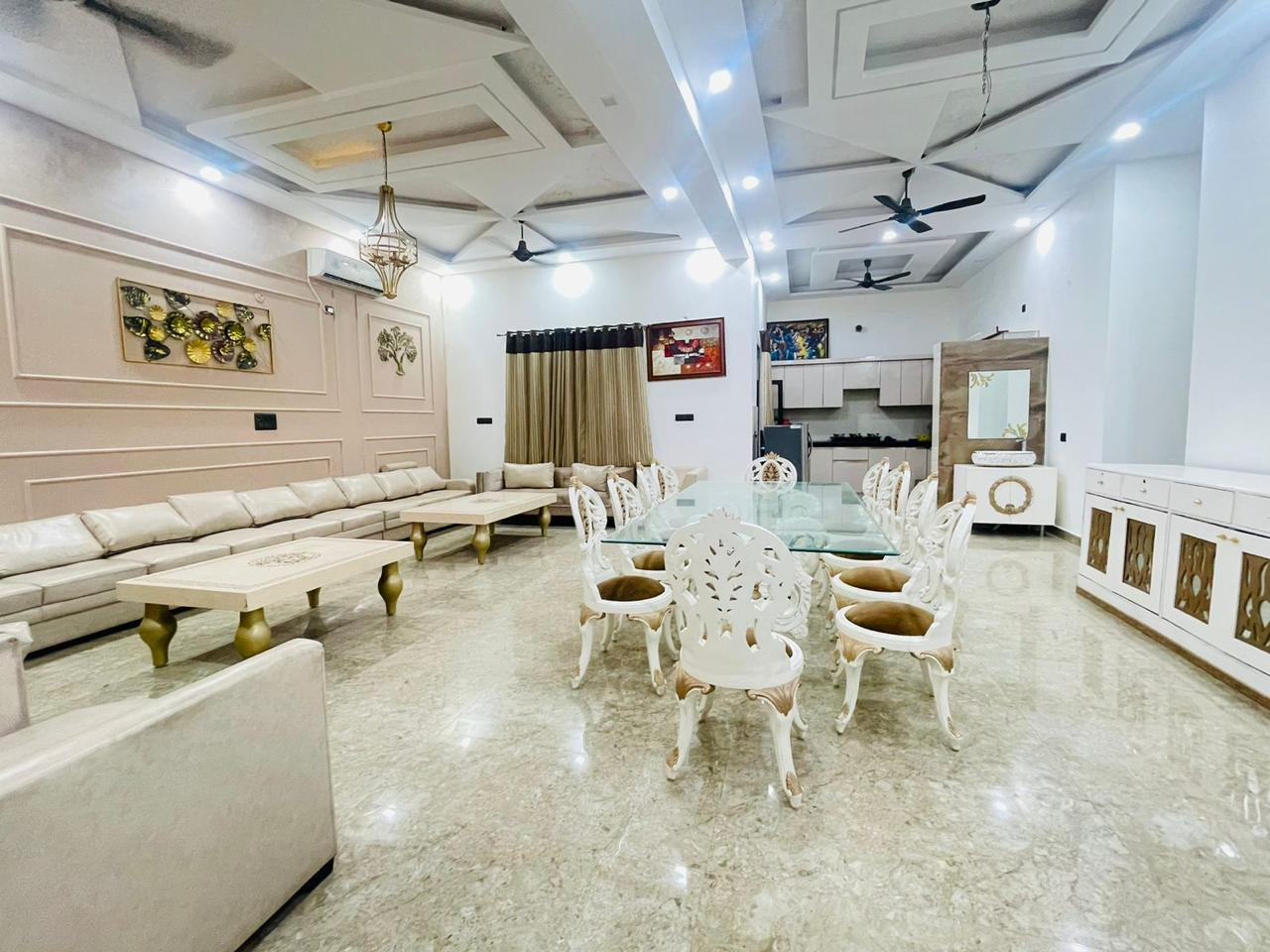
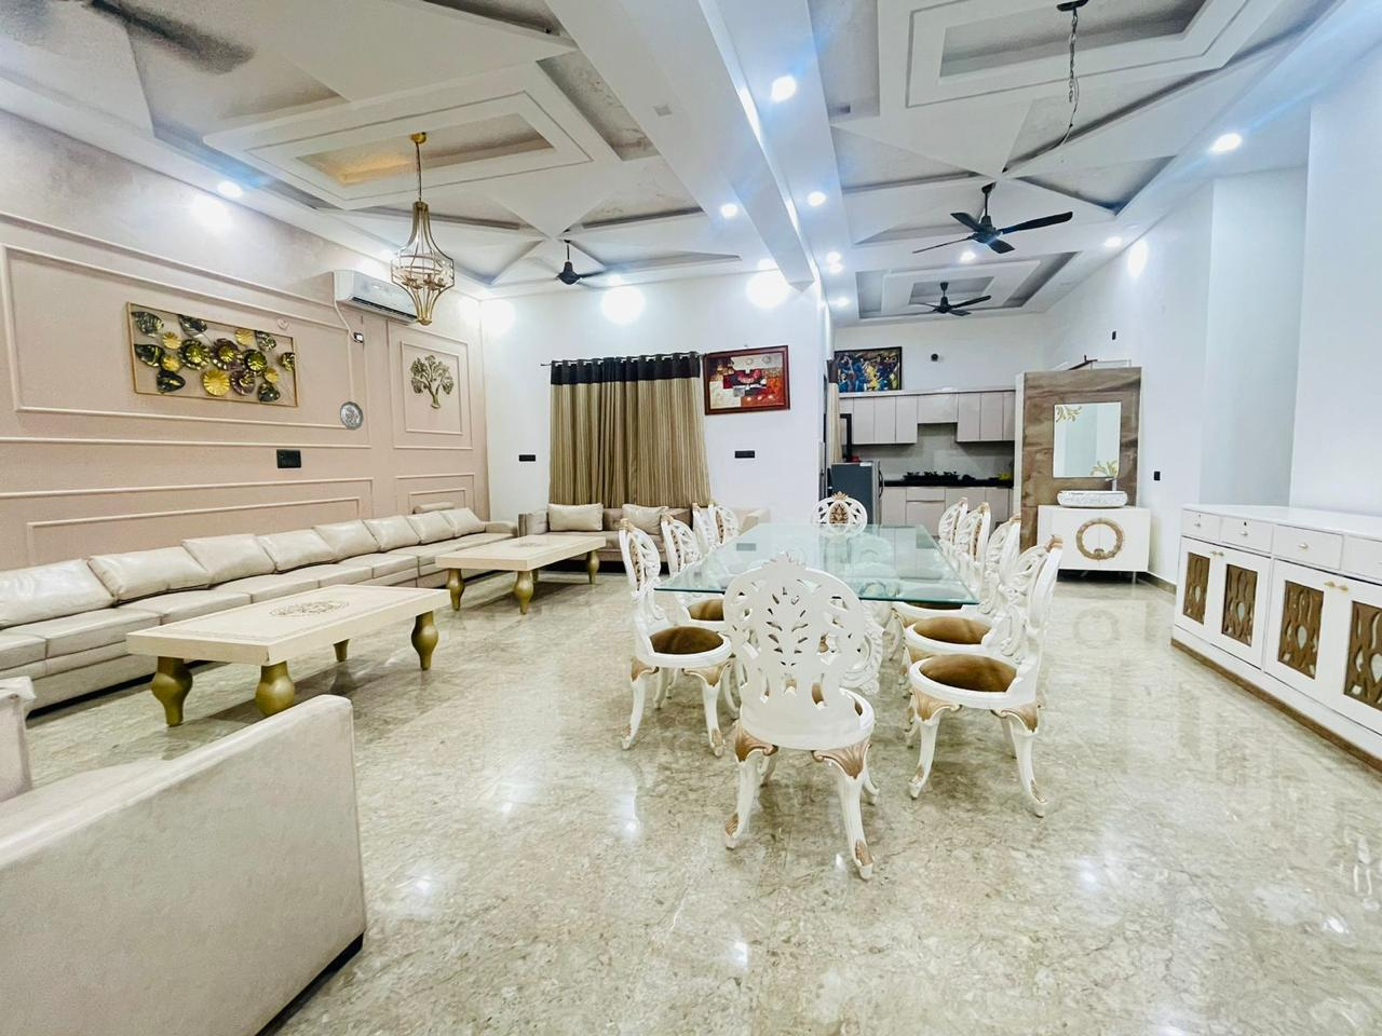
+ decorative plate [340,400,365,431]
